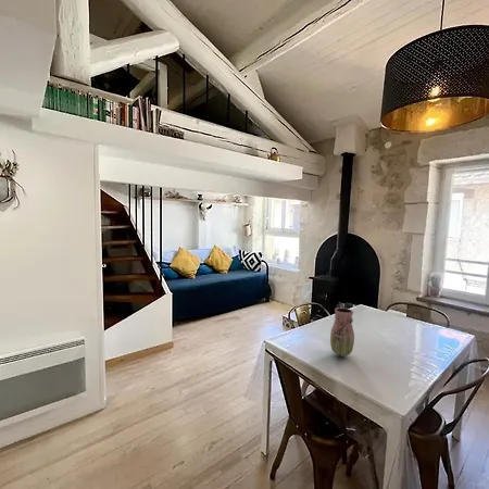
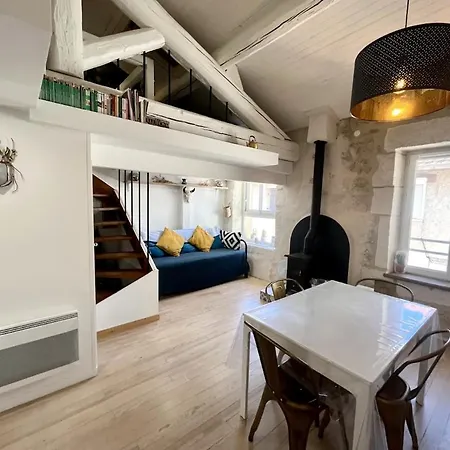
- vase [329,306,355,358]
